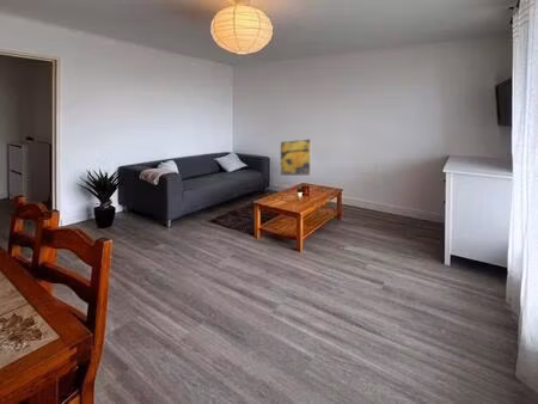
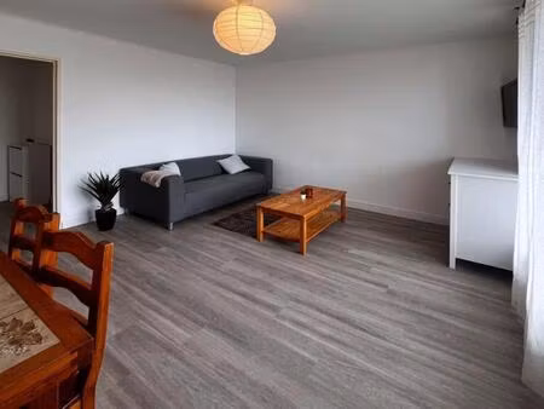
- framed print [279,137,313,177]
